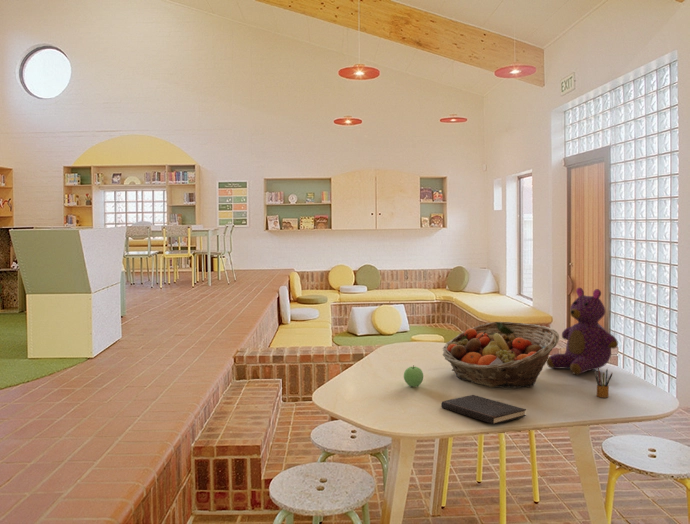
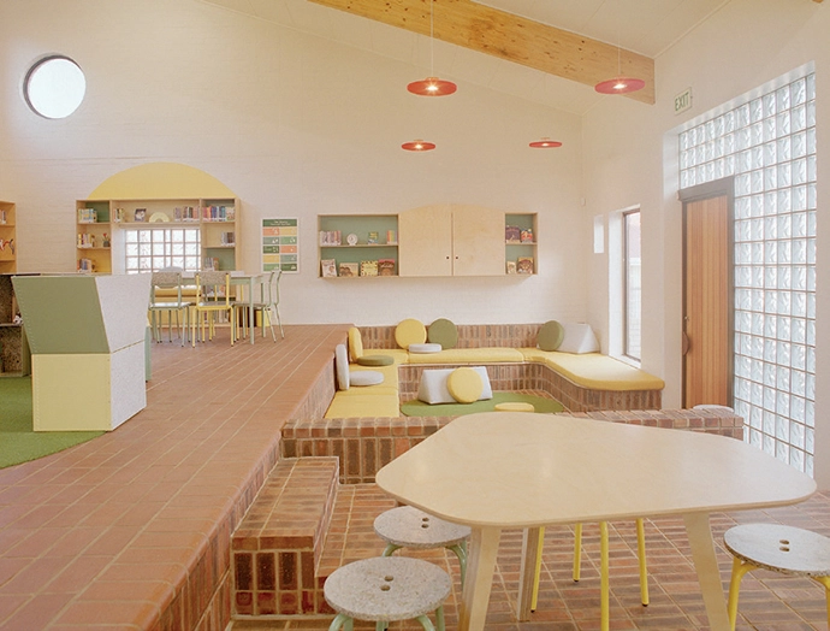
- hardcover book [440,394,527,425]
- teddy bear [546,287,619,375]
- apple [403,364,424,388]
- pencil box [594,368,613,399]
- fruit basket [442,321,560,389]
